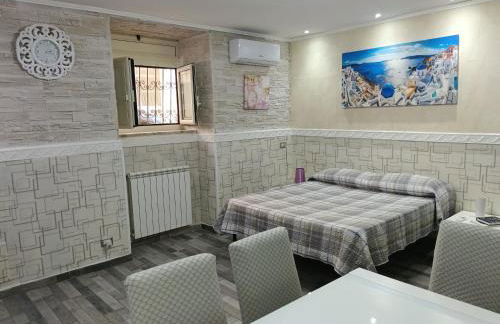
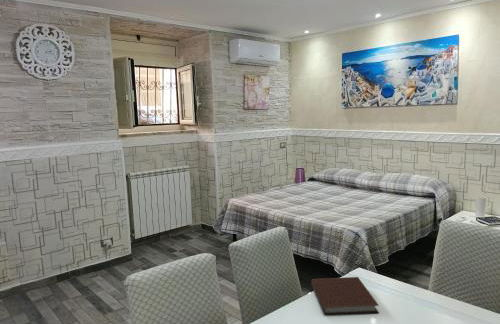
+ notebook [310,276,380,316]
